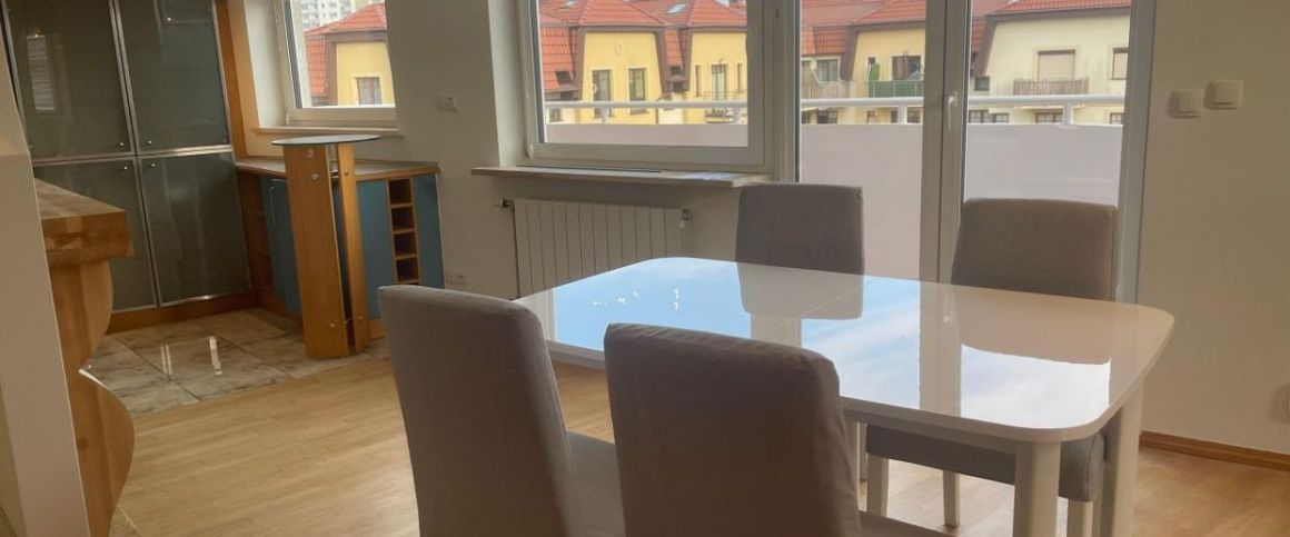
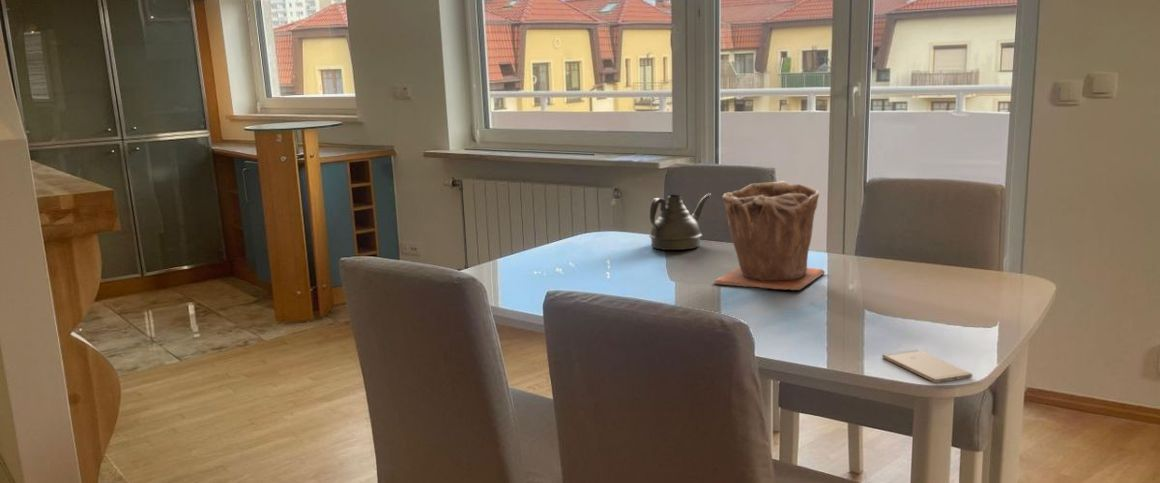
+ plant pot [713,180,826,291]
+ teapot [648,192,712,251]
+ smartphone [881,348,973,384]
